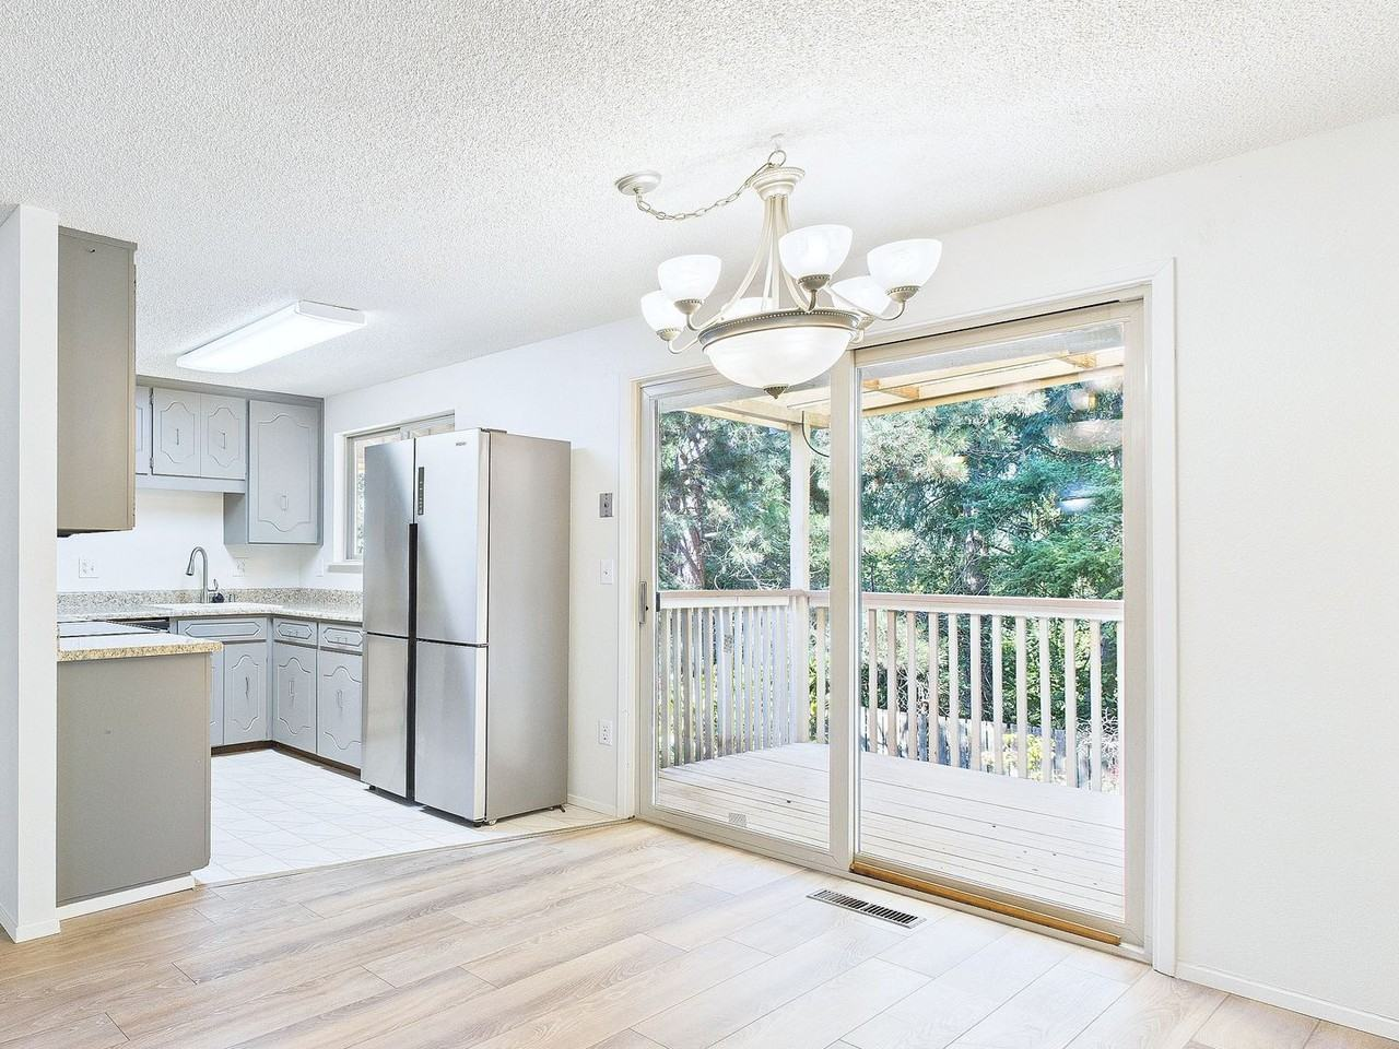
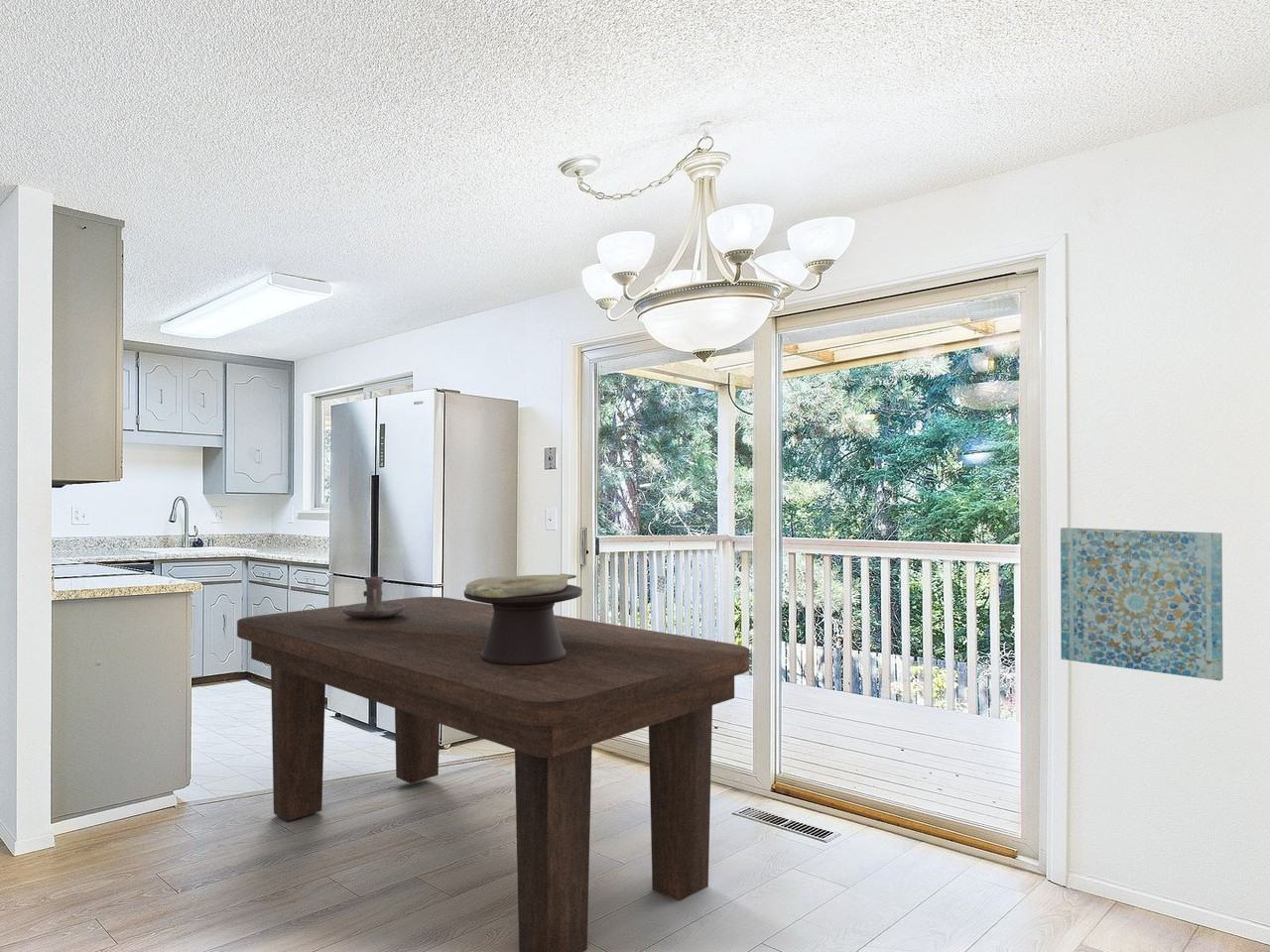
+ wall art [1060,527,1224,682]
+ candle holder [342,576,405,619]
+ dining table [236,596,750,952]
+ decorative bowl [463,573,583,665]
